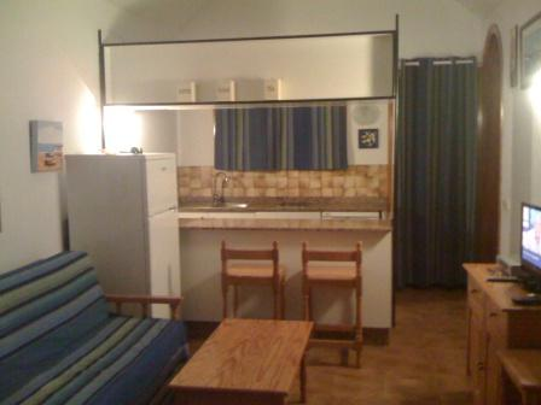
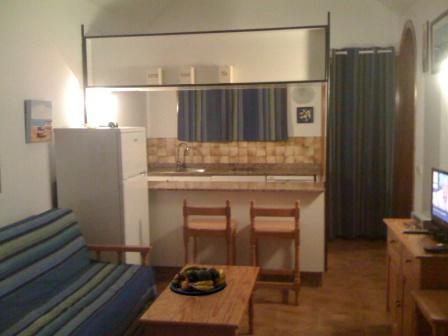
+ fruit bowl [169,264,227,295]
